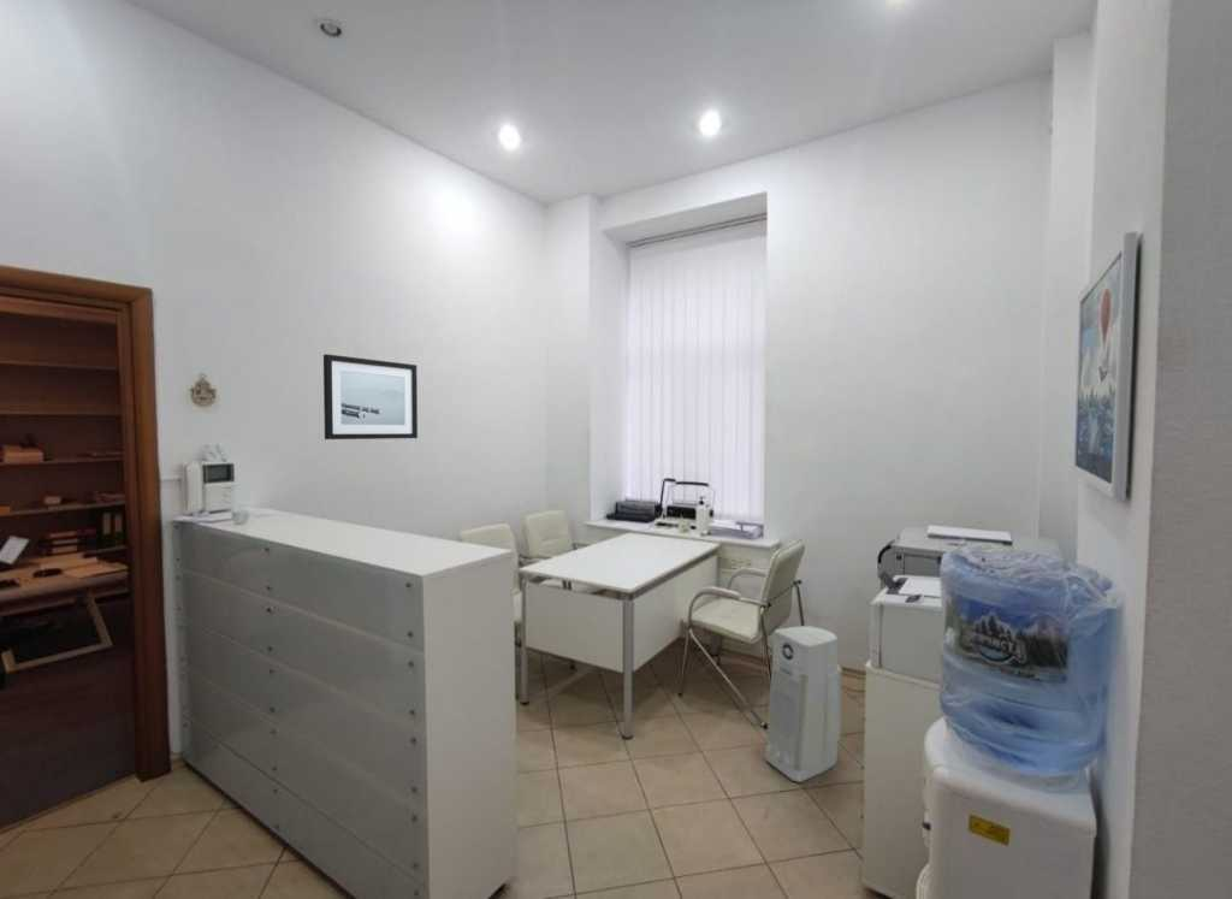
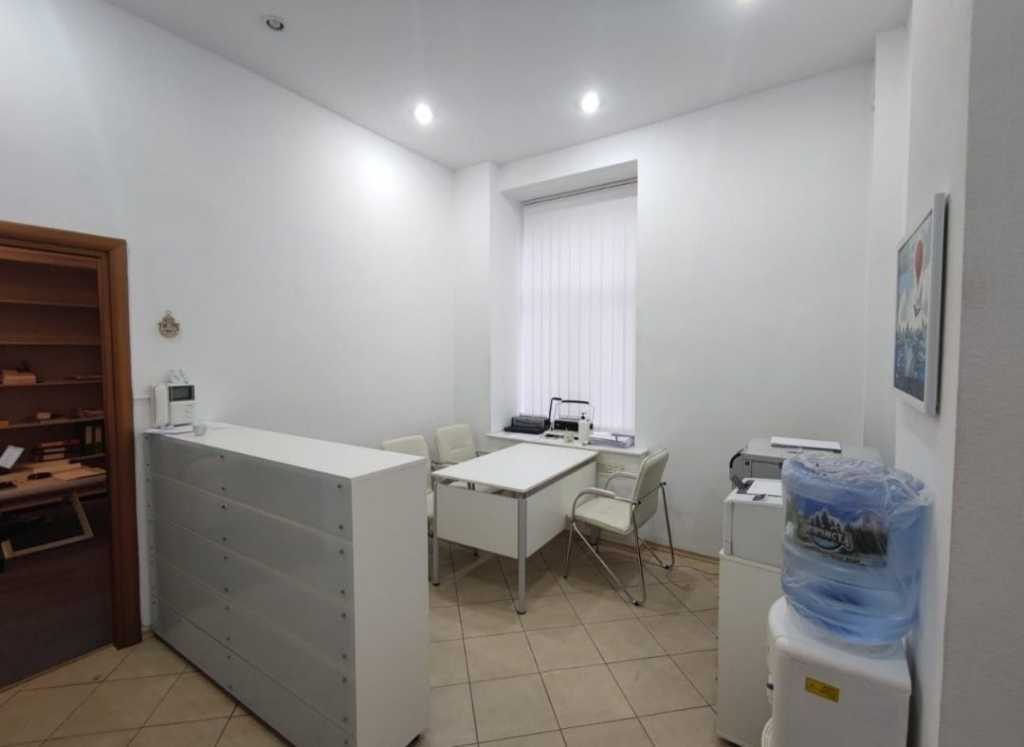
- air purifier [764,625,843,783]
- wall art [322,353,419,440]
